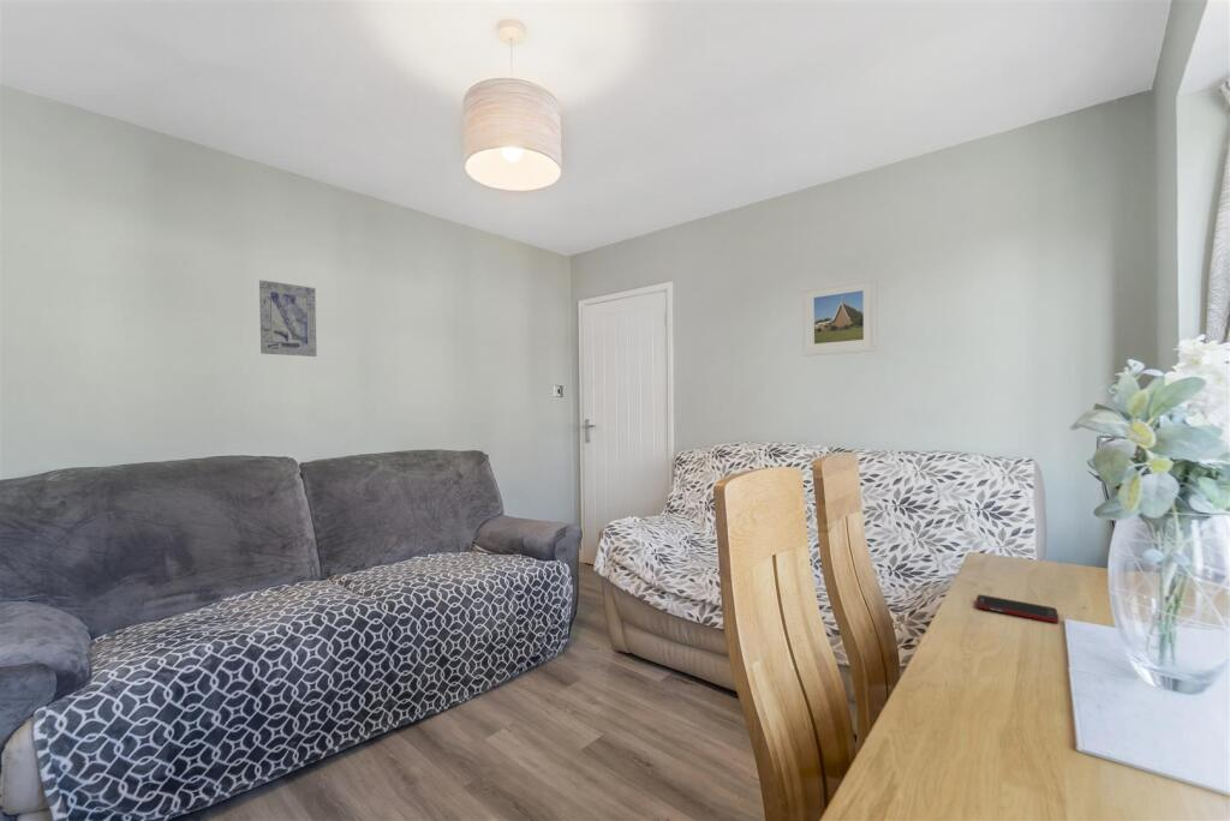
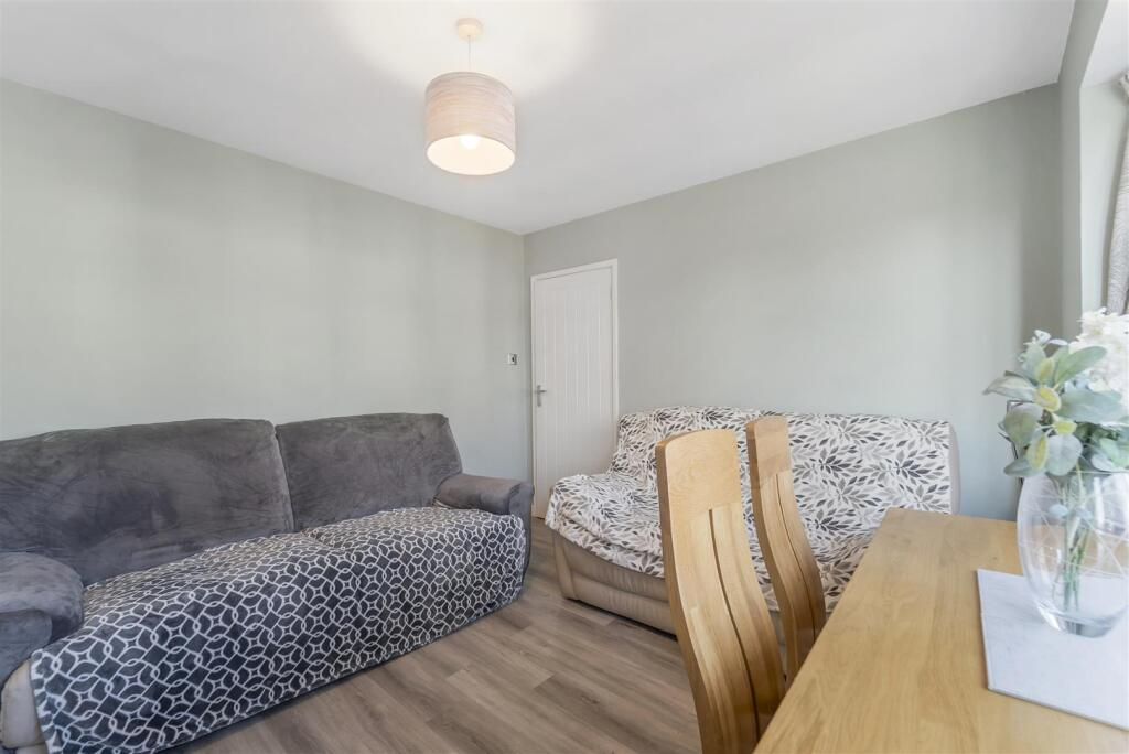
- wall art [258,280,318,358]
- cell phone [974,593,1059,624]
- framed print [801,275,879,358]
